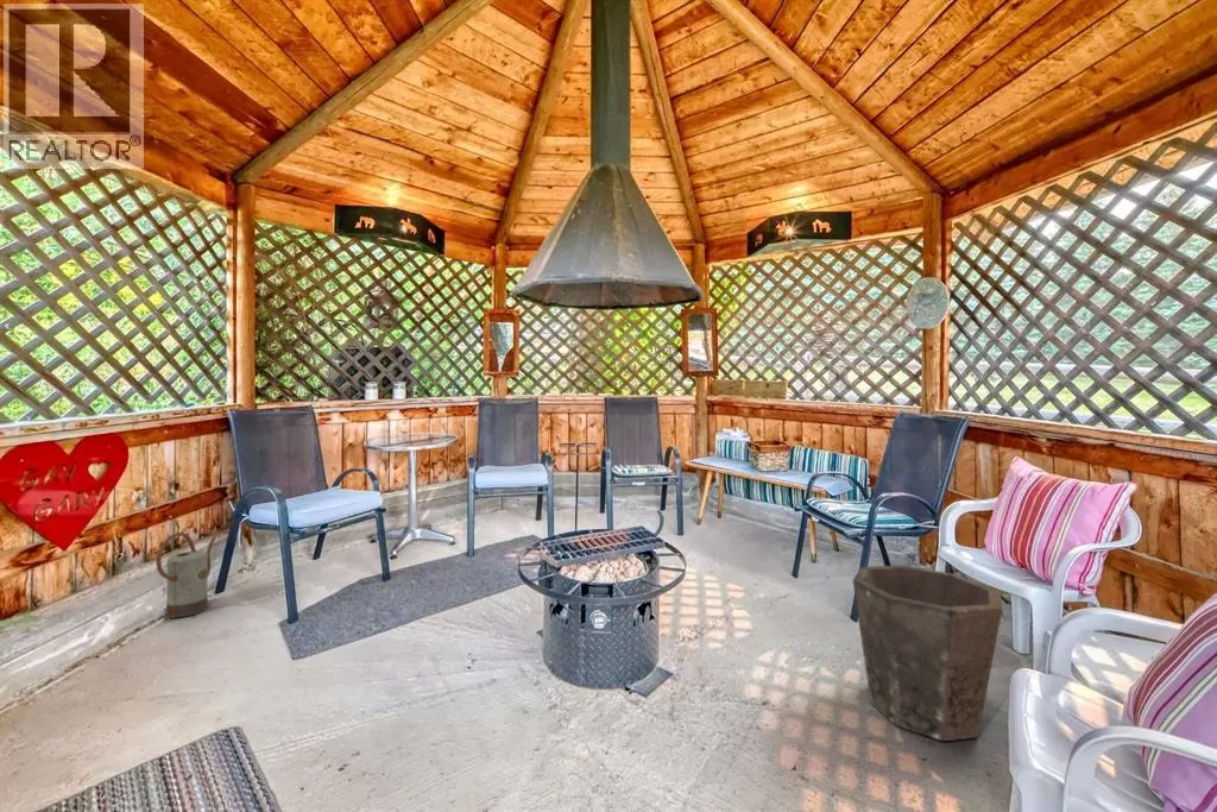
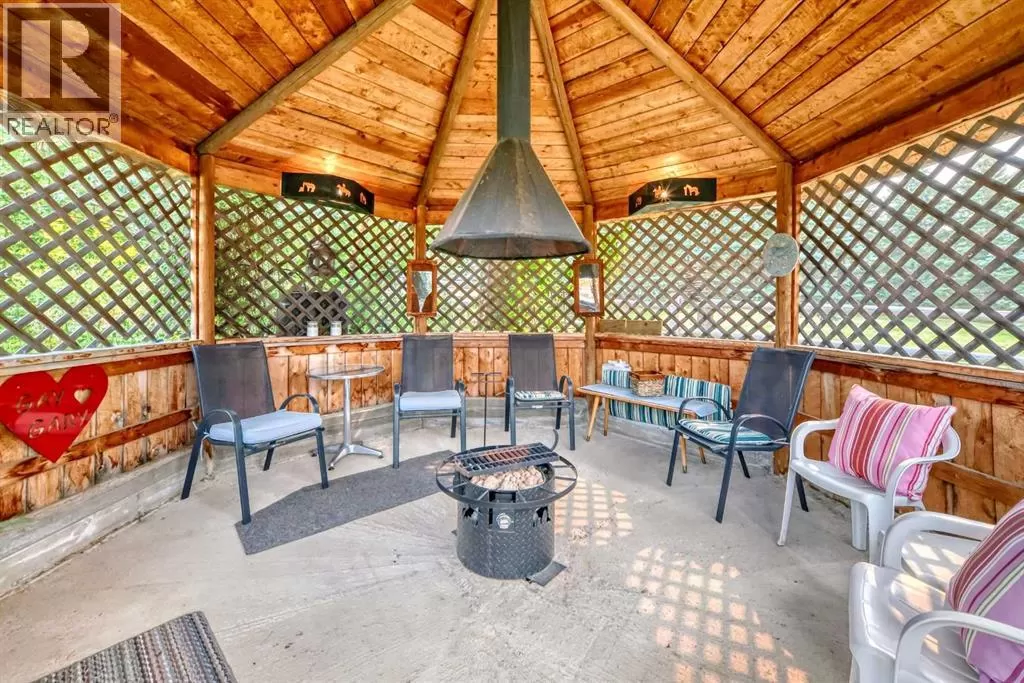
- watering can [155,531,217,619]
- waste bin [852,564,1004,742]
